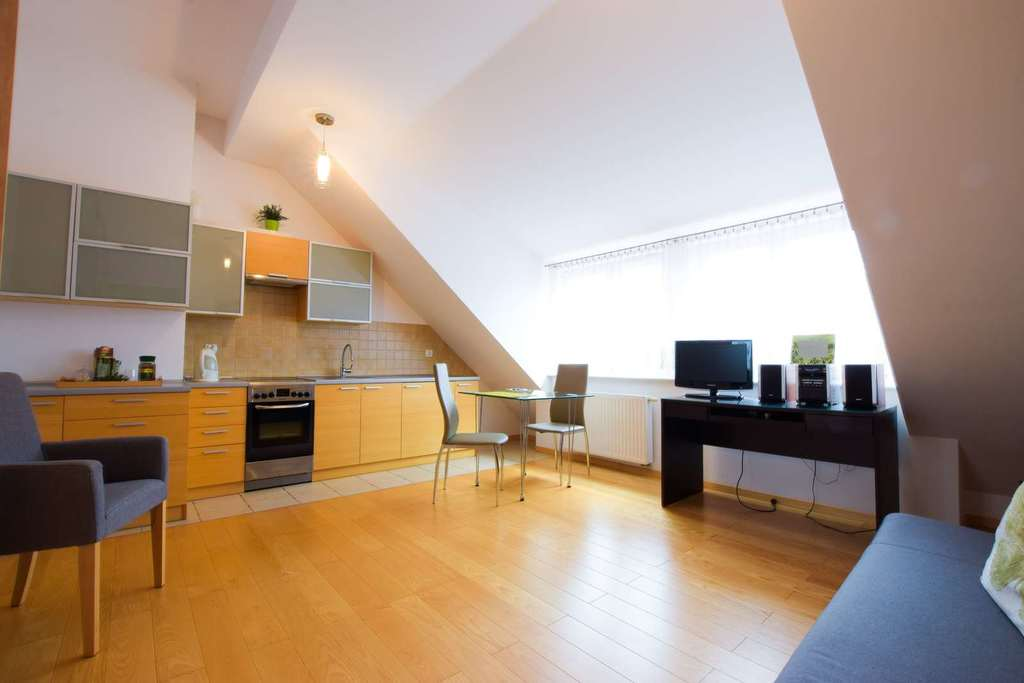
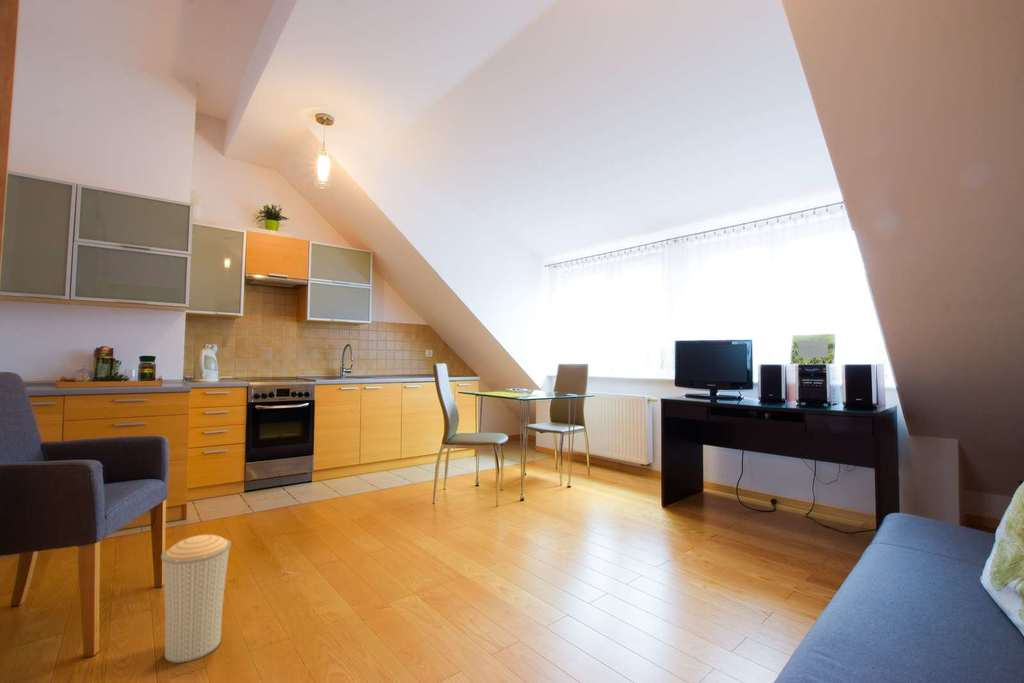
+ trash can [160,534,232,664]
